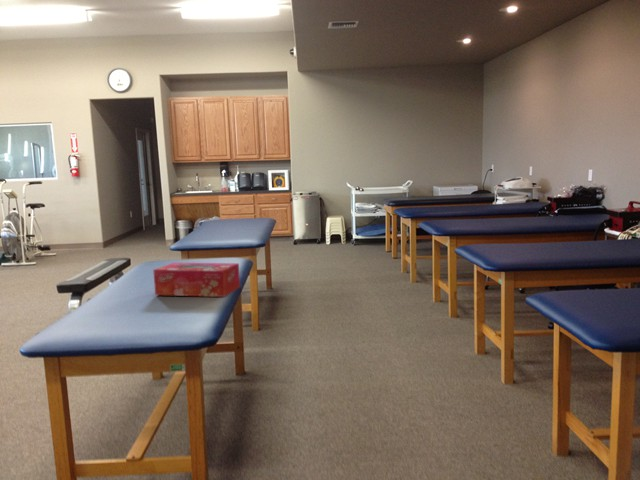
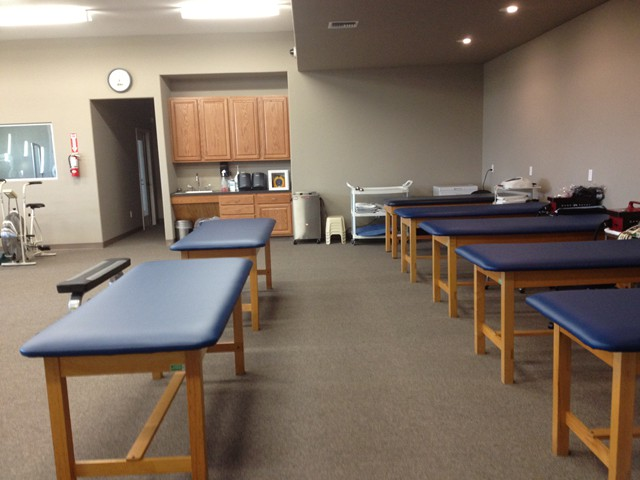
- tissue box [152,262,241,298]
